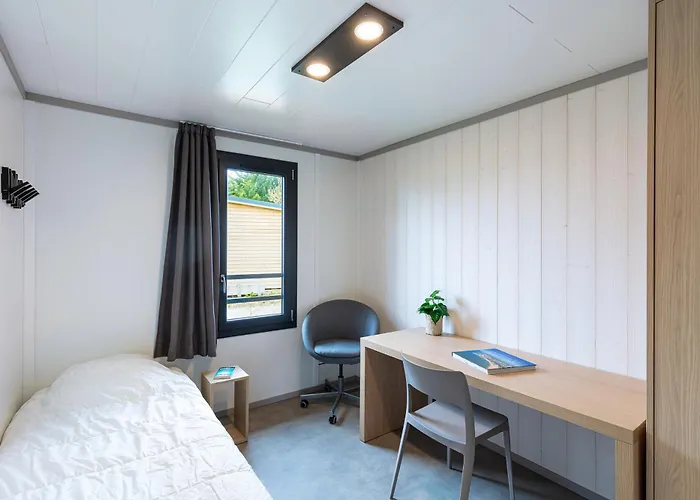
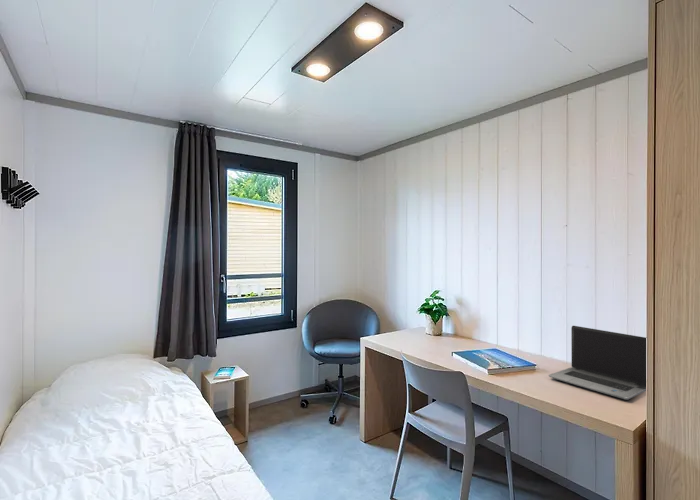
+ laptop computer [548,325,647,401]
